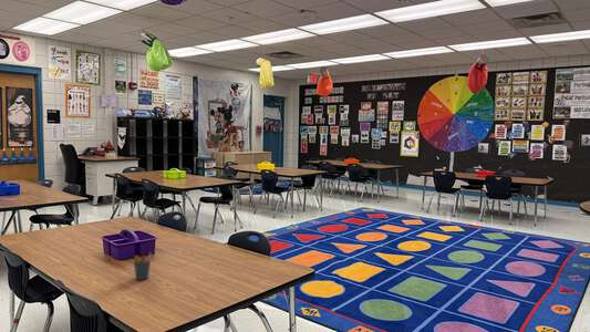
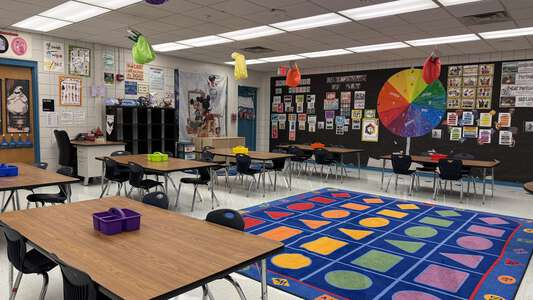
- pen holder [133,251,153,281]
